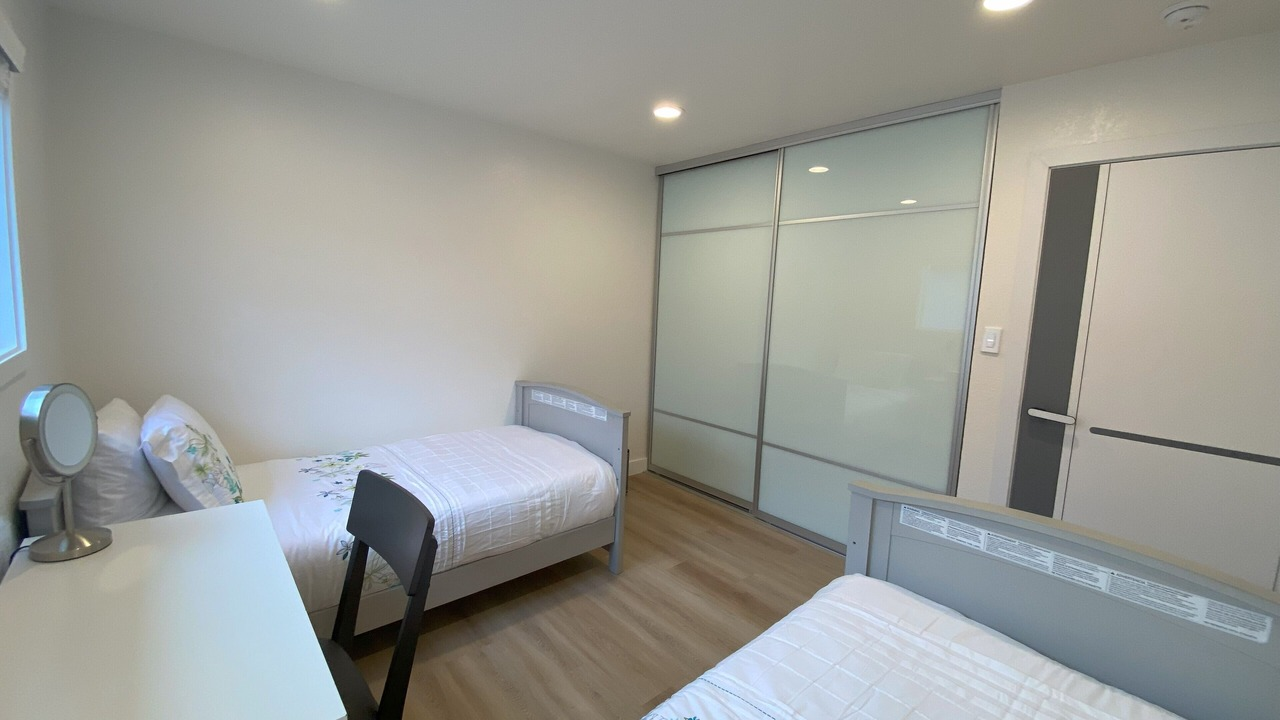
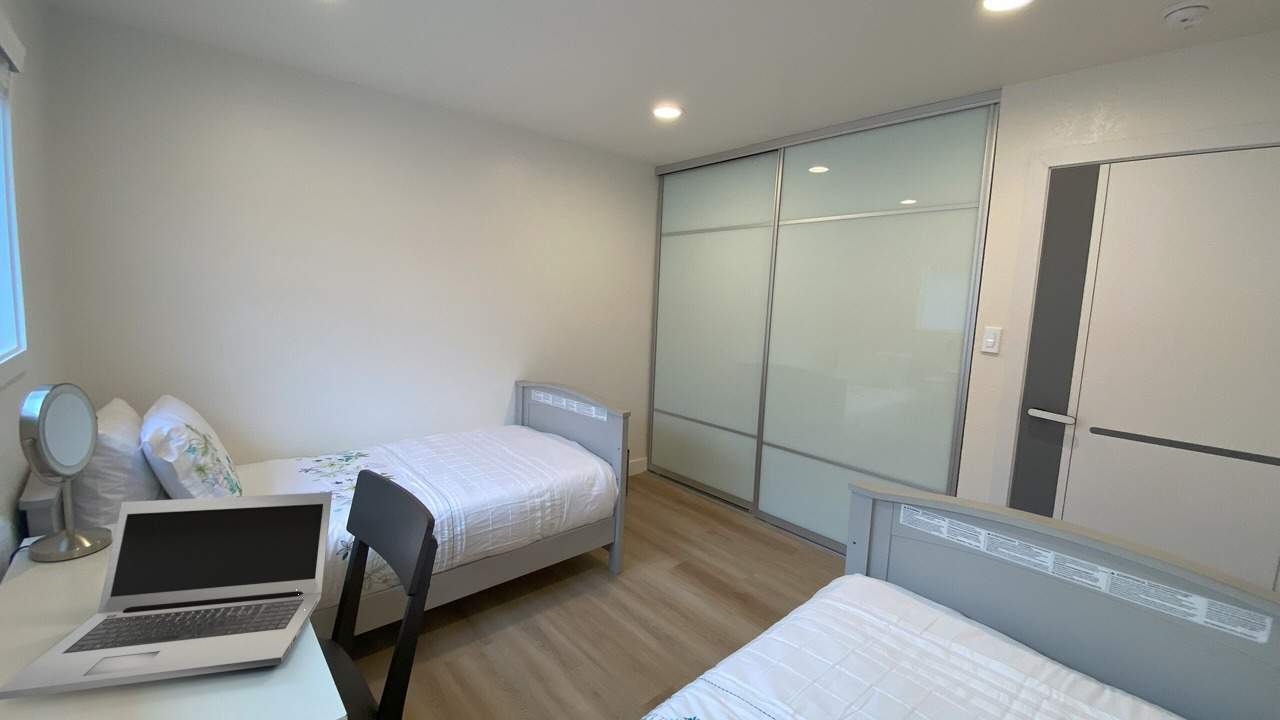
+ laptop [0,491,333,701]
